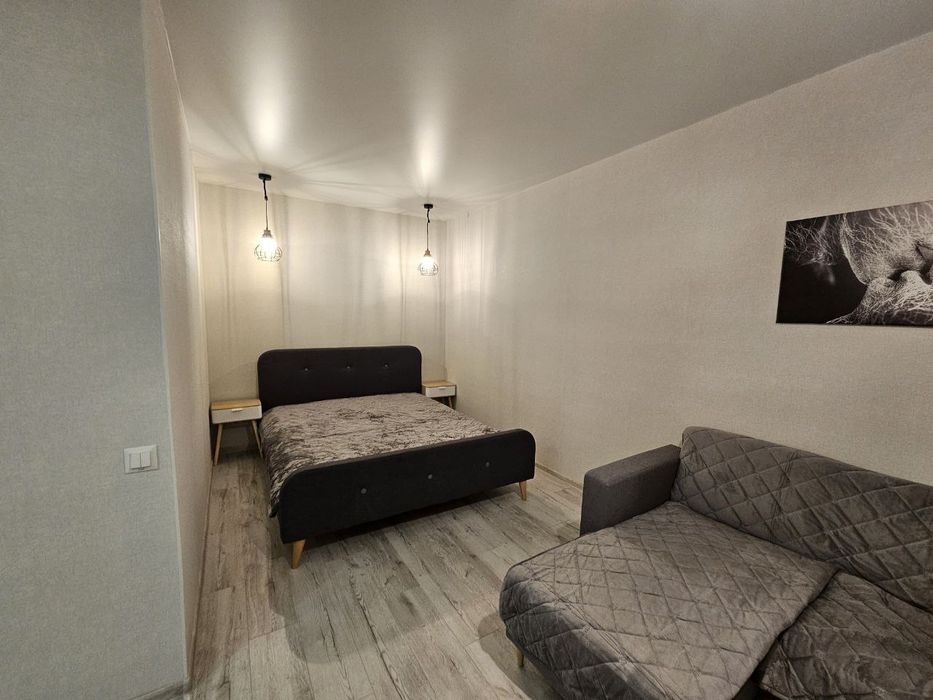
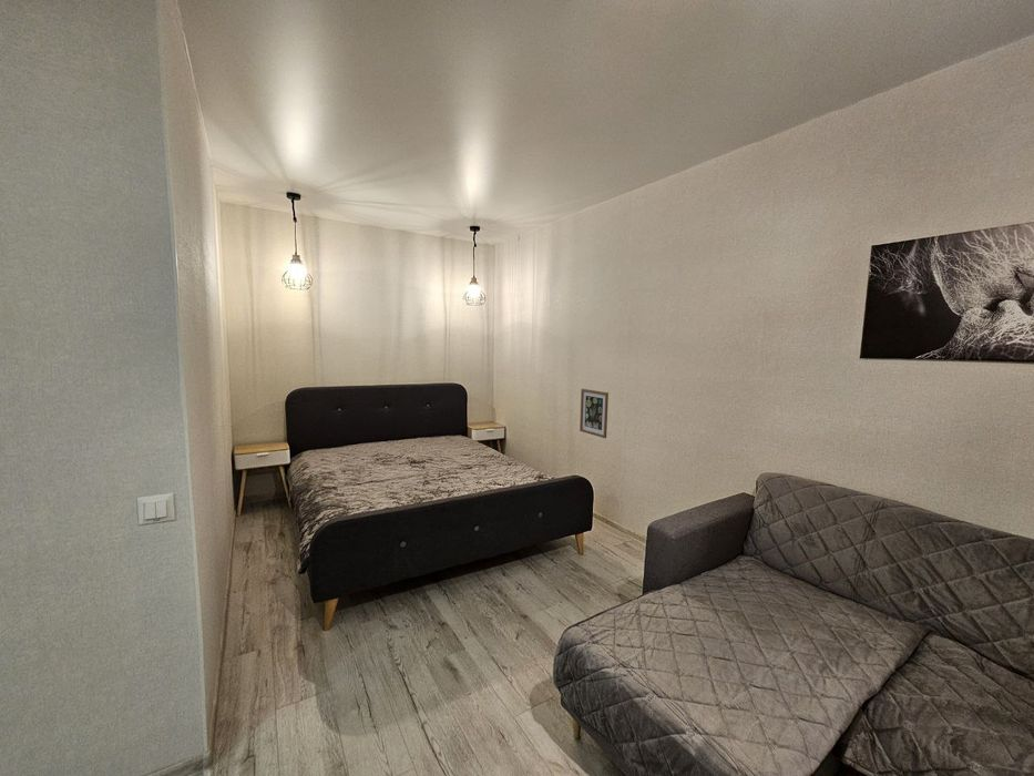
+ wall art [579,388,610,439]
